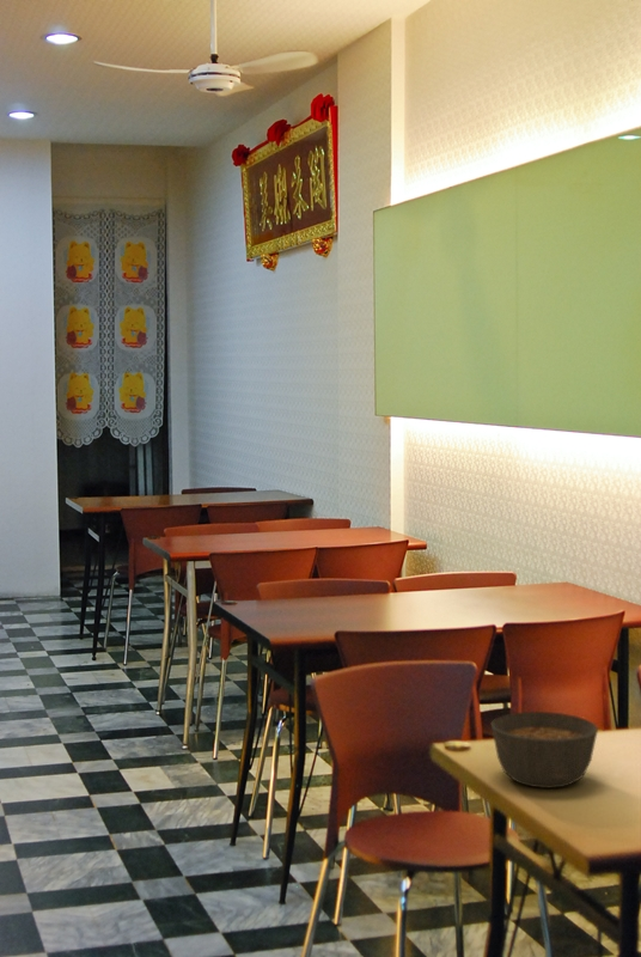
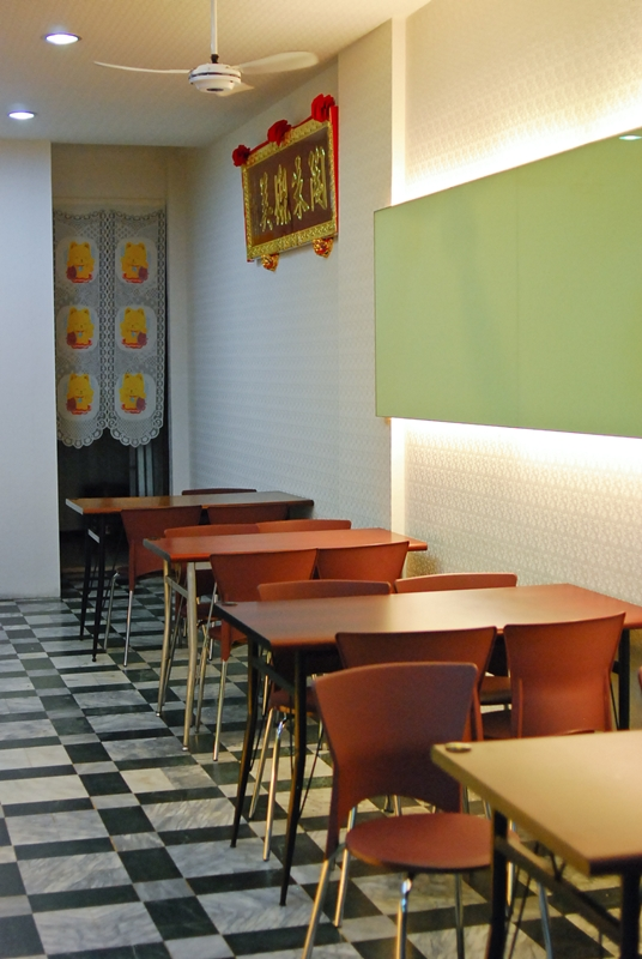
- soup bowl [490,711,599,790]
